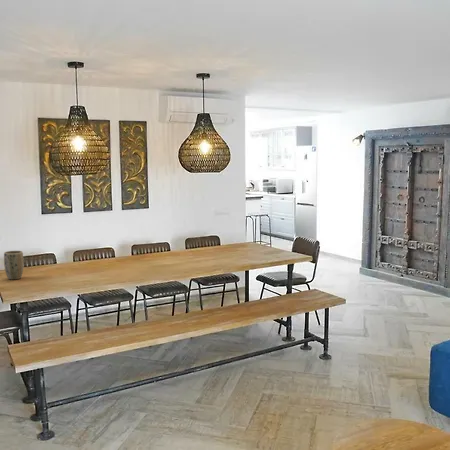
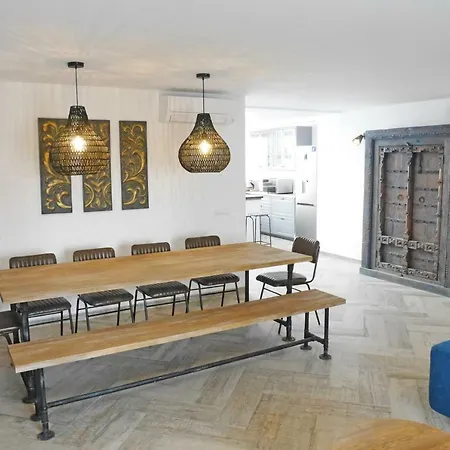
- plant pot [3,250,25,280]
